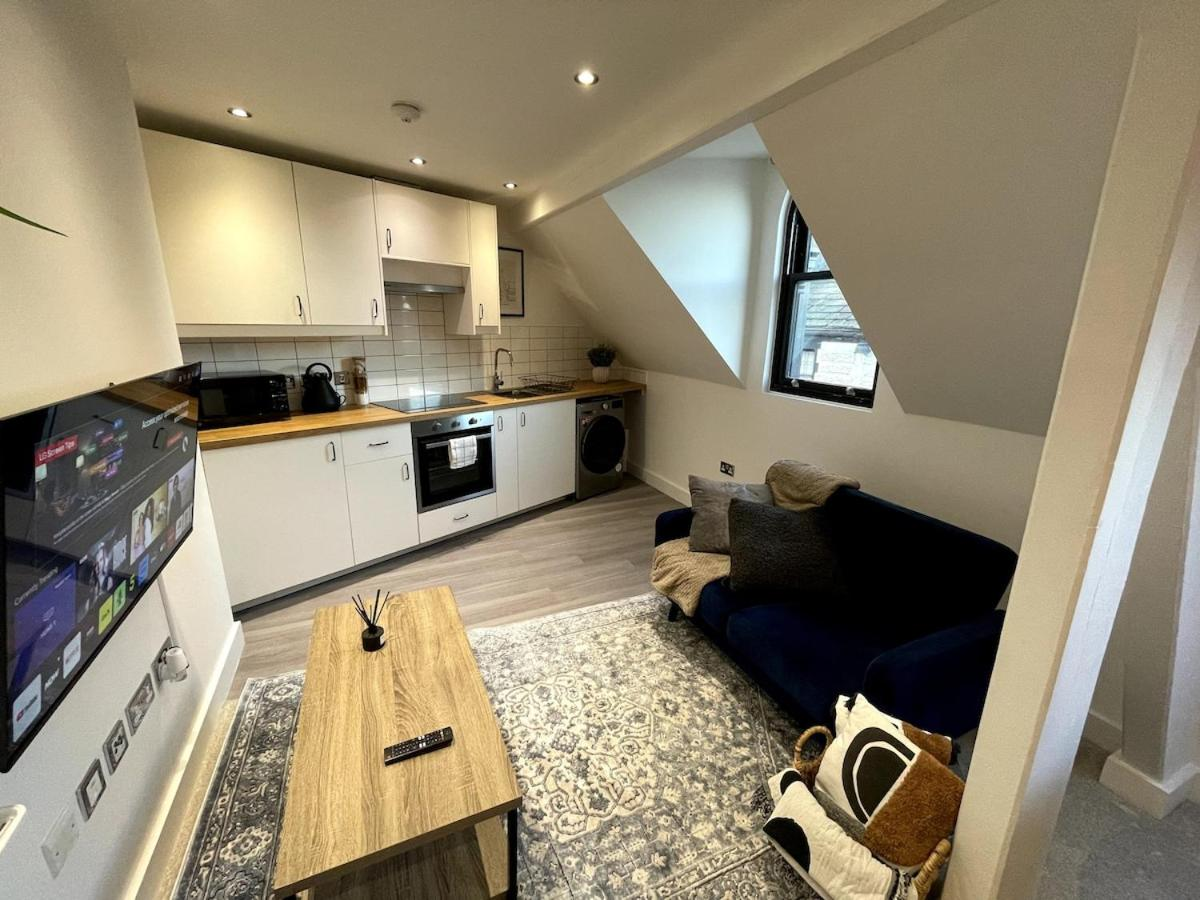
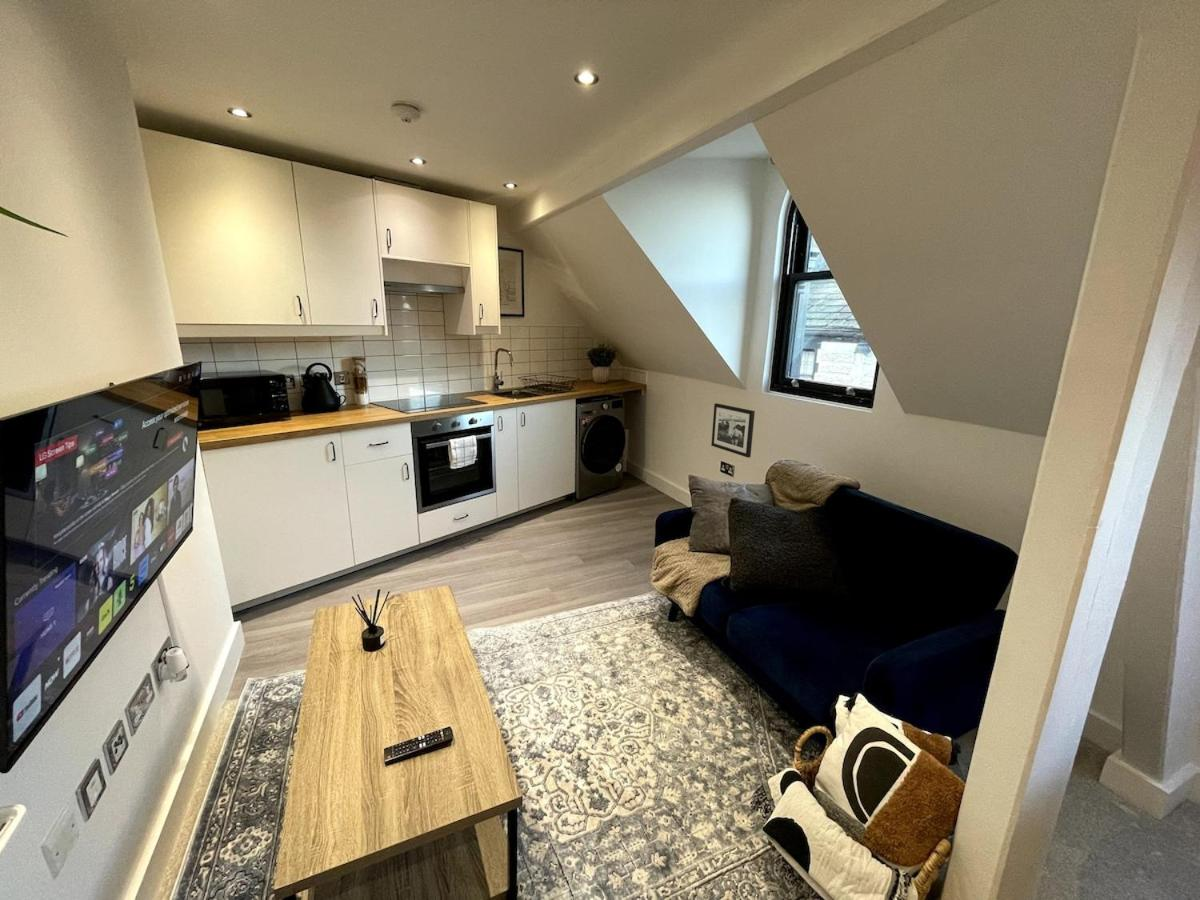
+ picture frame [710,402,756,459]
